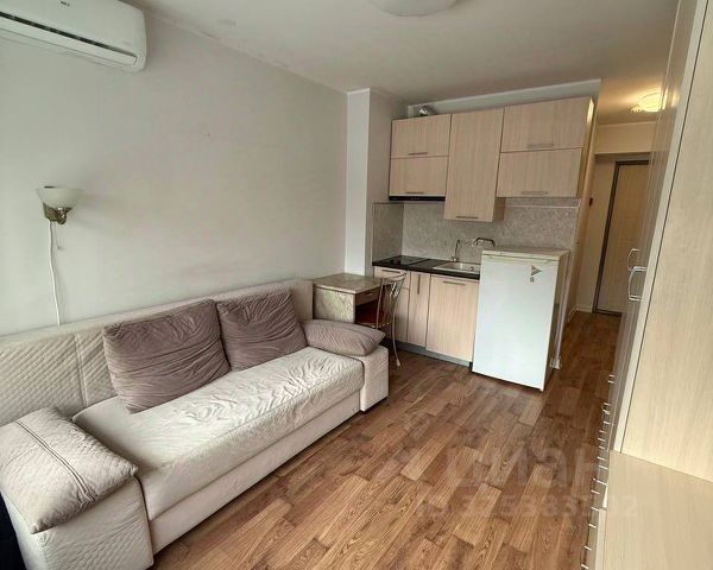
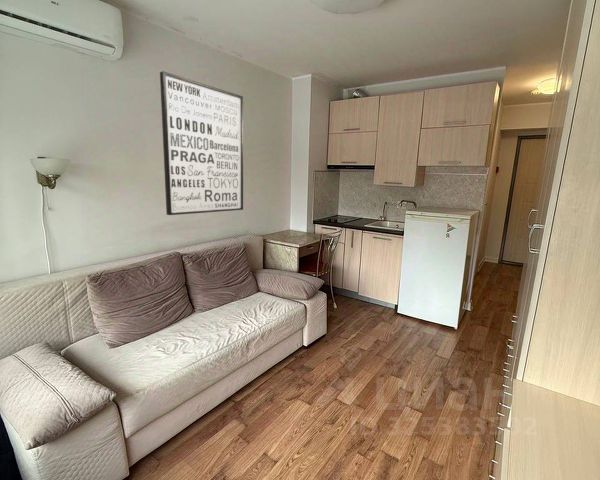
+ wall art [159,70,244,216]
